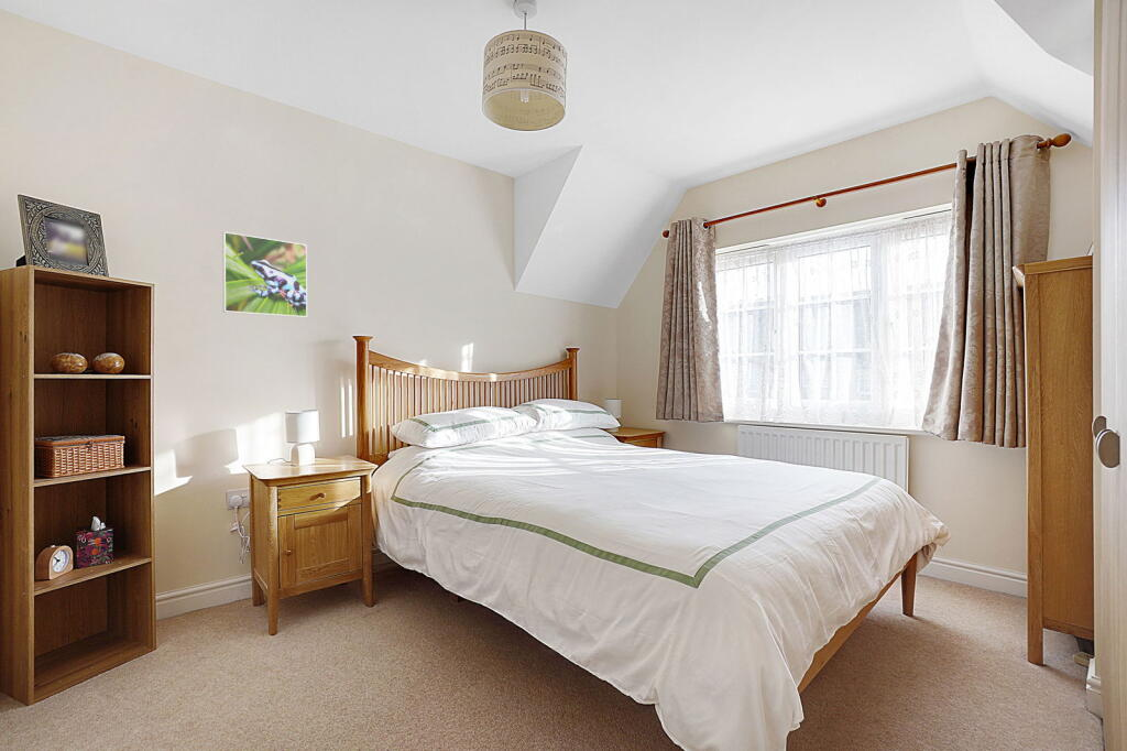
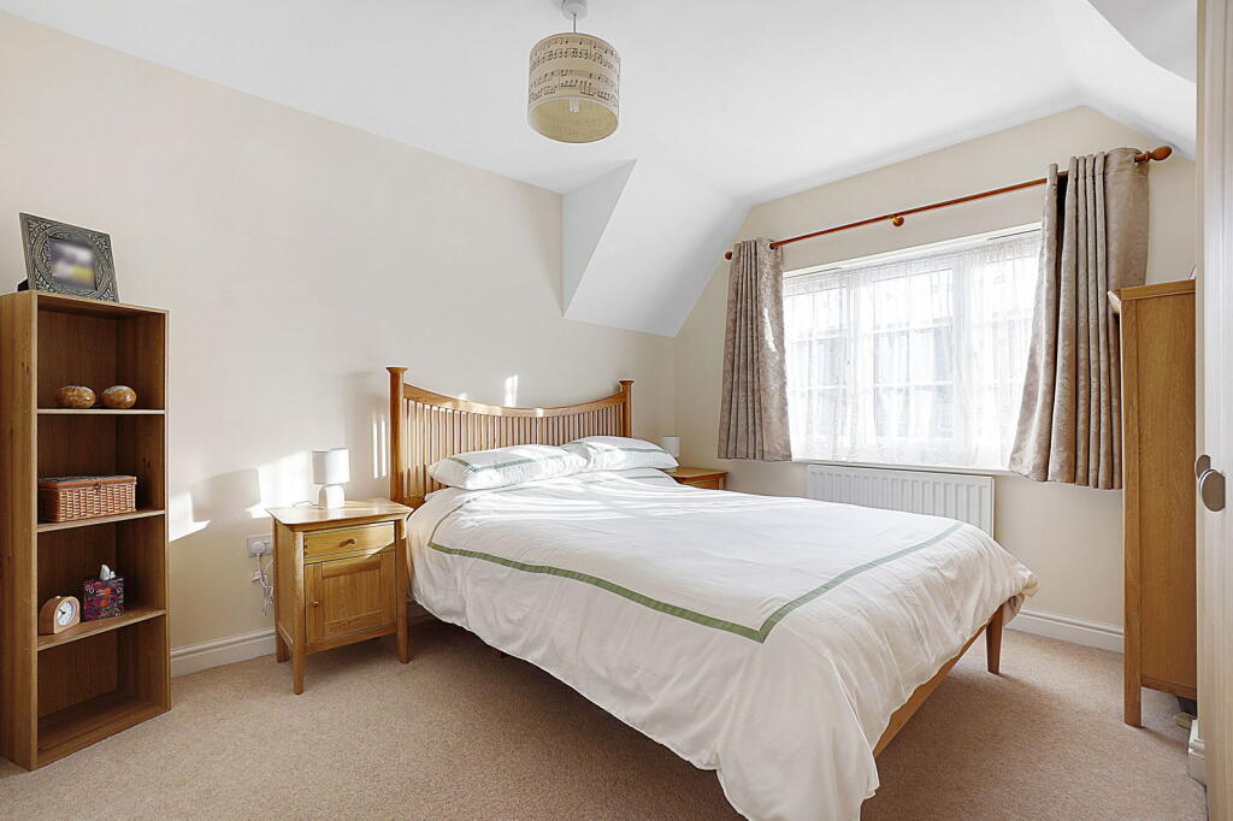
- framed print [221,230,308,318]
